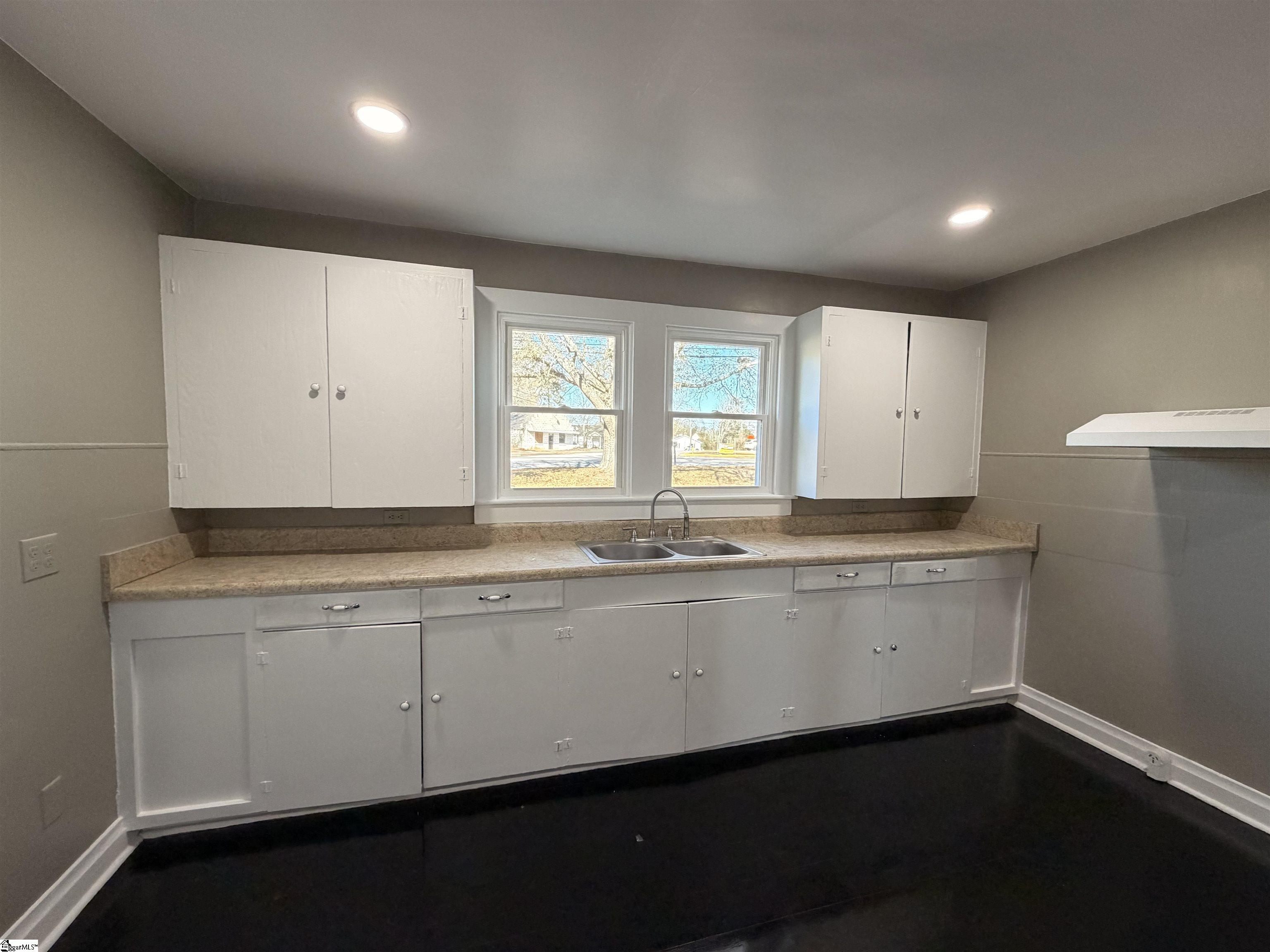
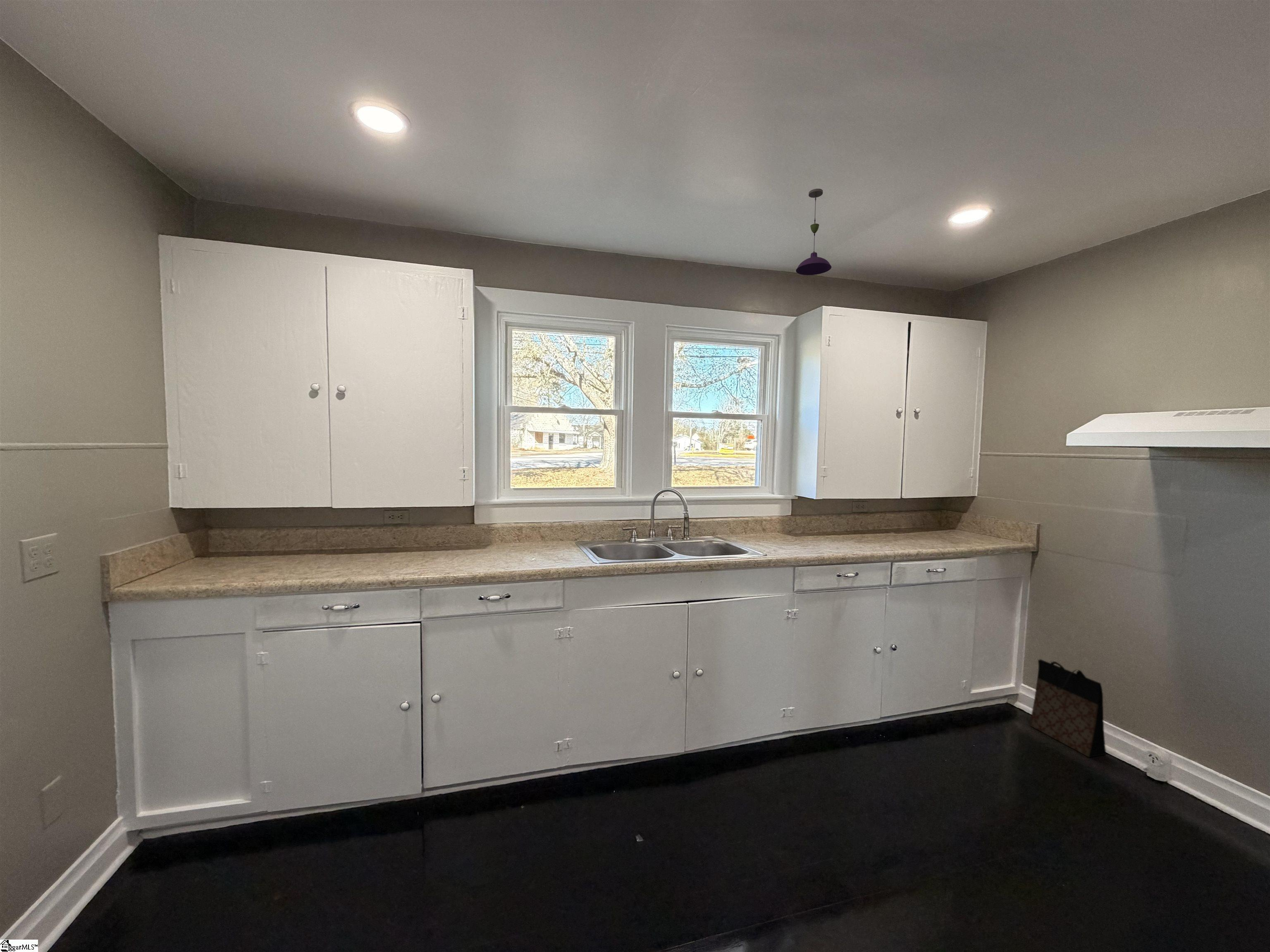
+ pendant light [795,188,832,276]
+ bag [1029,658,1107,758]
